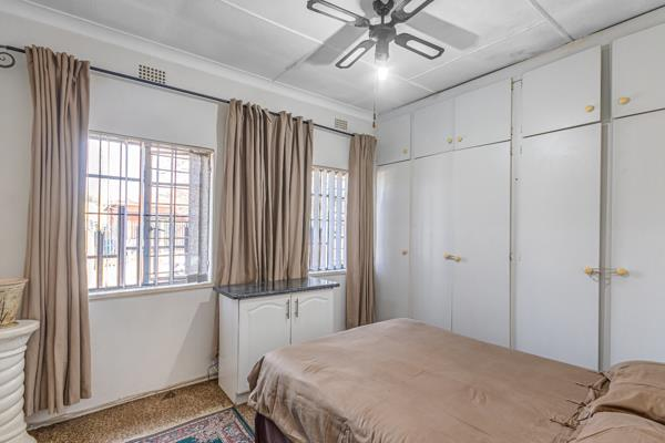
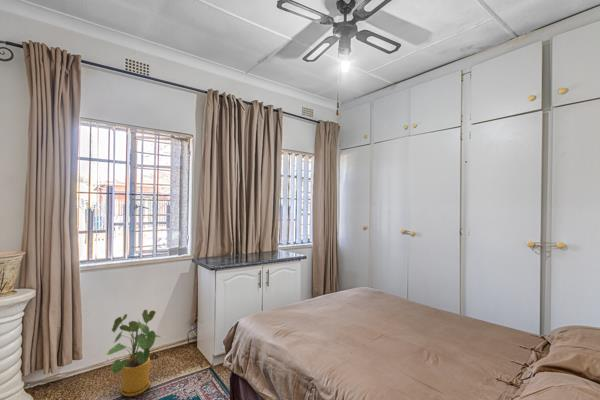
+ house plant [106,309,162,397]
